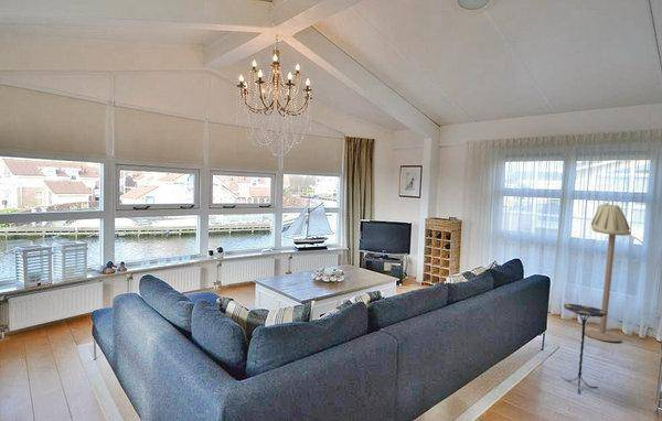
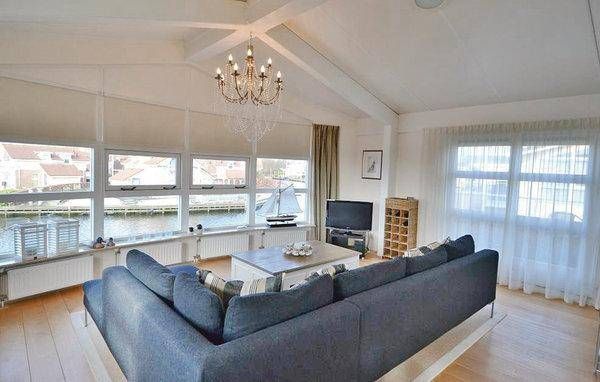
- floor lamp [585,202,632,343]
- side table [559,303,607,393]
